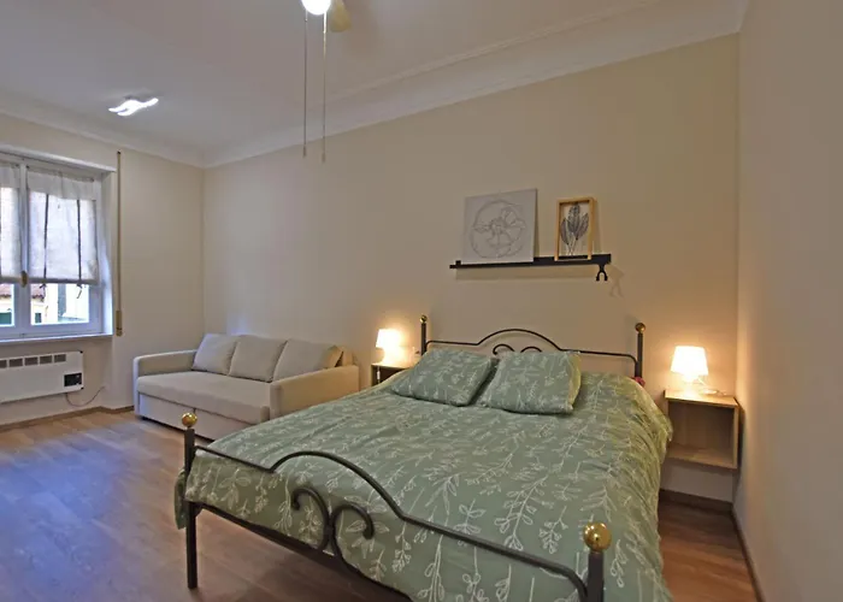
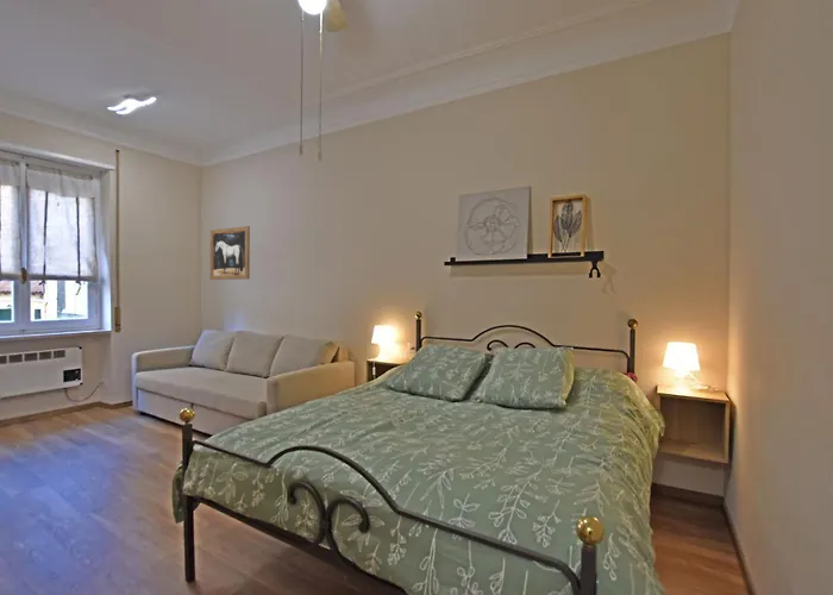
+ wall art [209,225,251,281]
